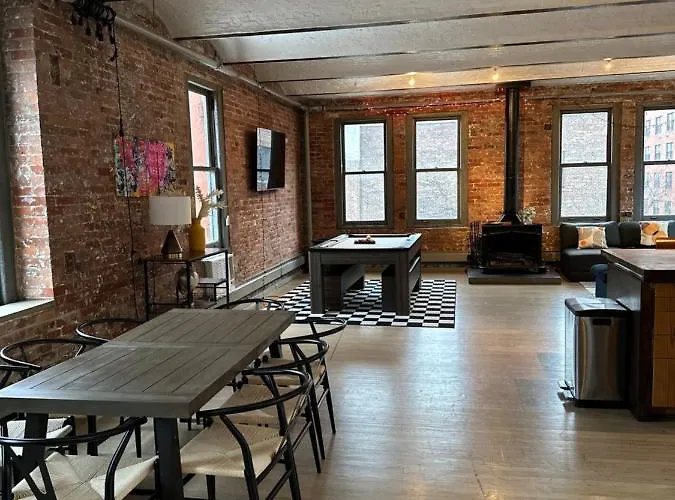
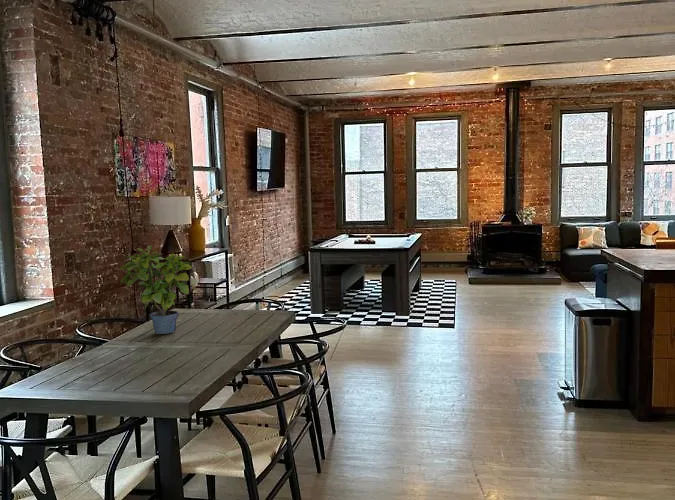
+ potted plant [118,244,193,335]
